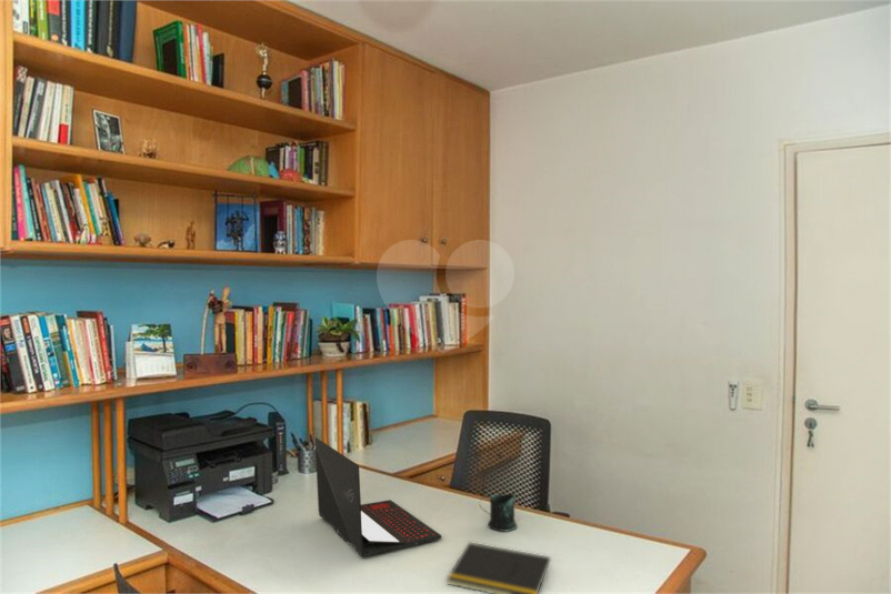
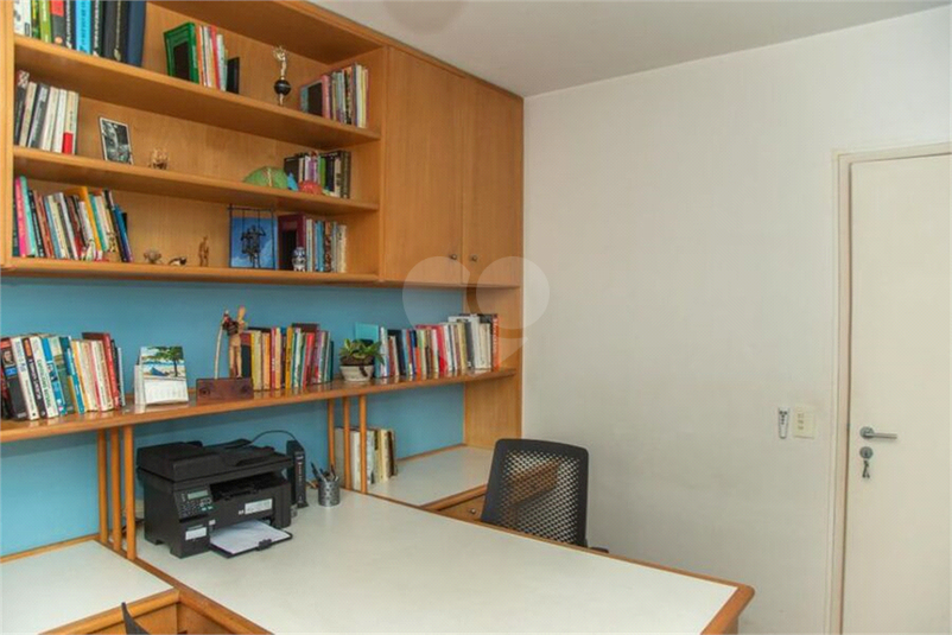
- laptop [313,436,442,557]
- notepad [446,541,551,594]
- mug [479,493,518,533]
